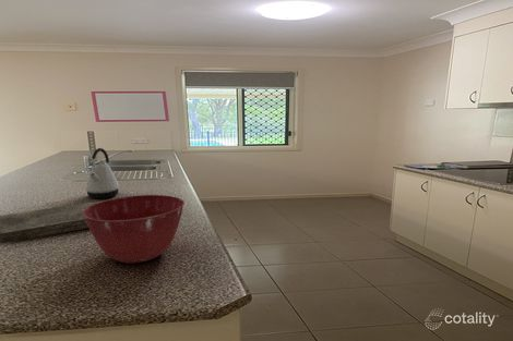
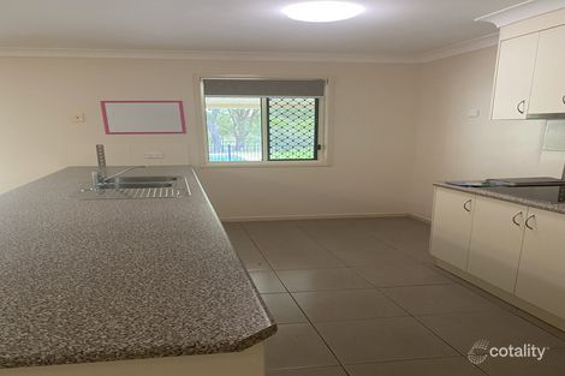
- kettle [85,147,120,199]
- mixing bowl [82,194,186,265]
- cutting board [0,200,102,244]
